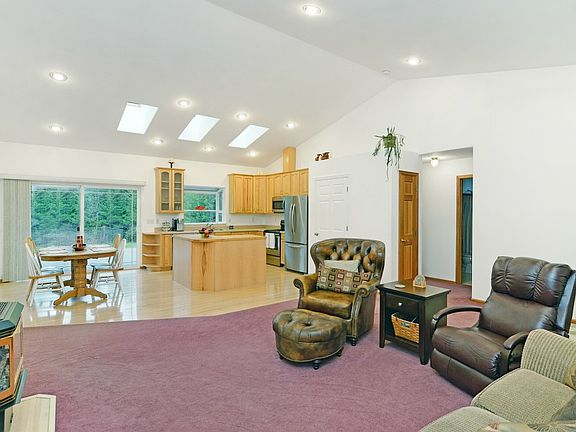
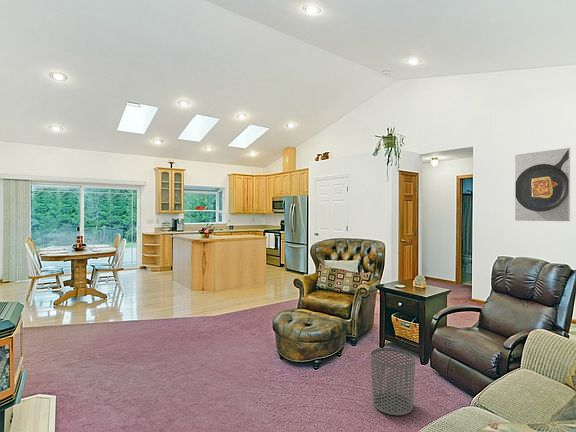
+ waste bin [370,347,416,416]
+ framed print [514,147,571,222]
